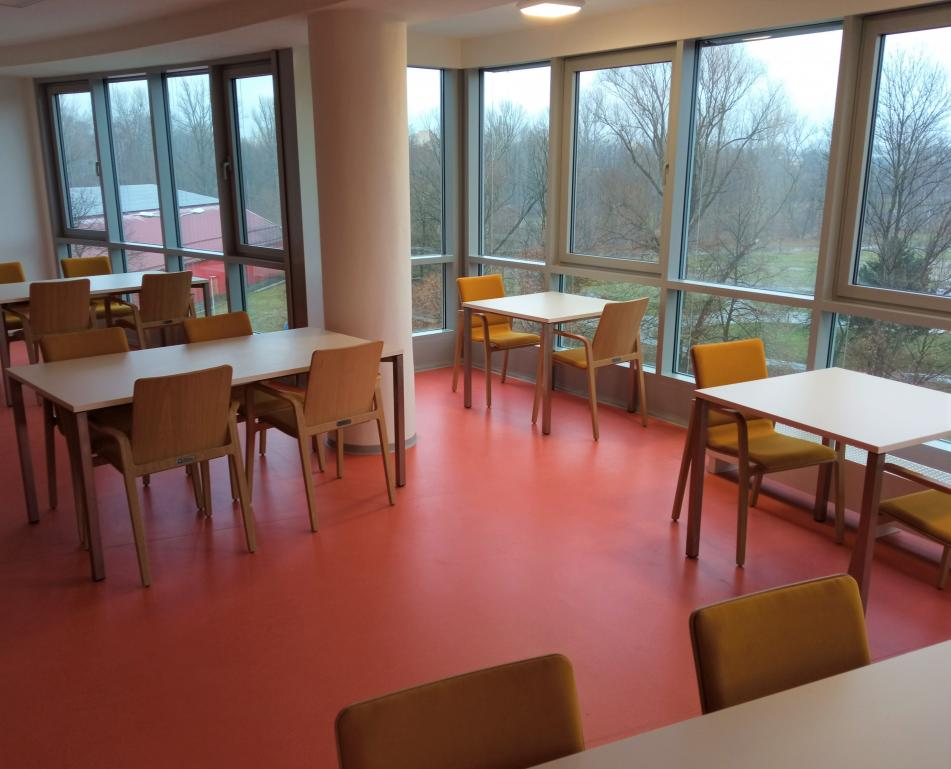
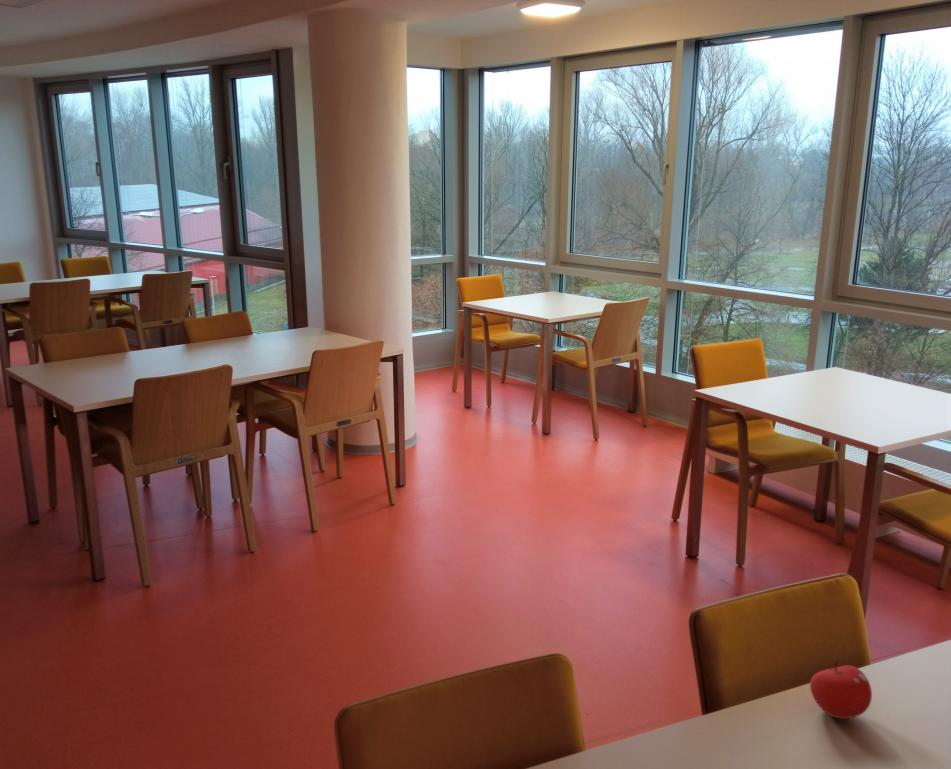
+ fruit [809,659,873,720]
